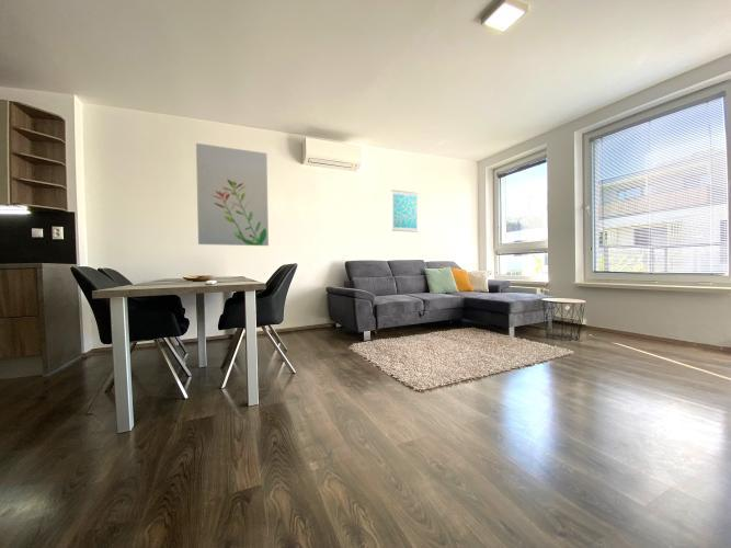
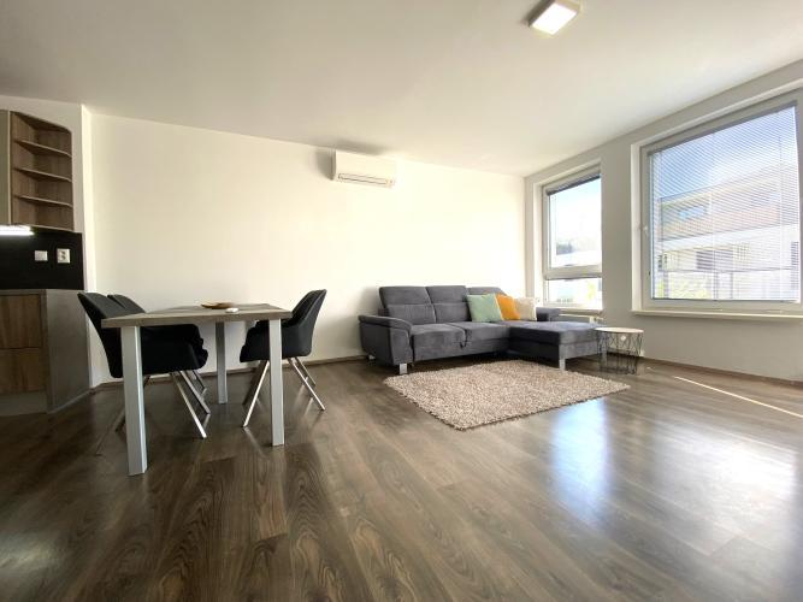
- wall art [195,142,270,247]
- wall art [391,189,420,233]
